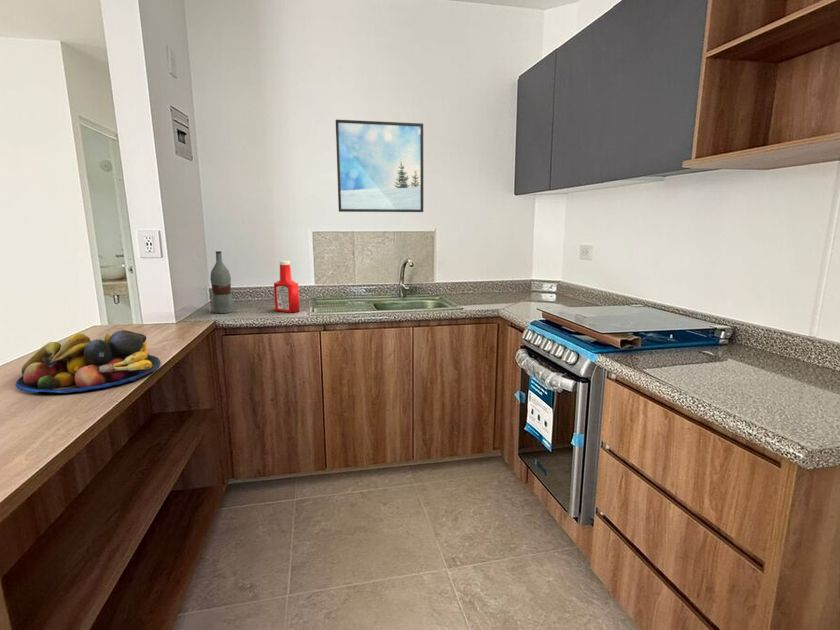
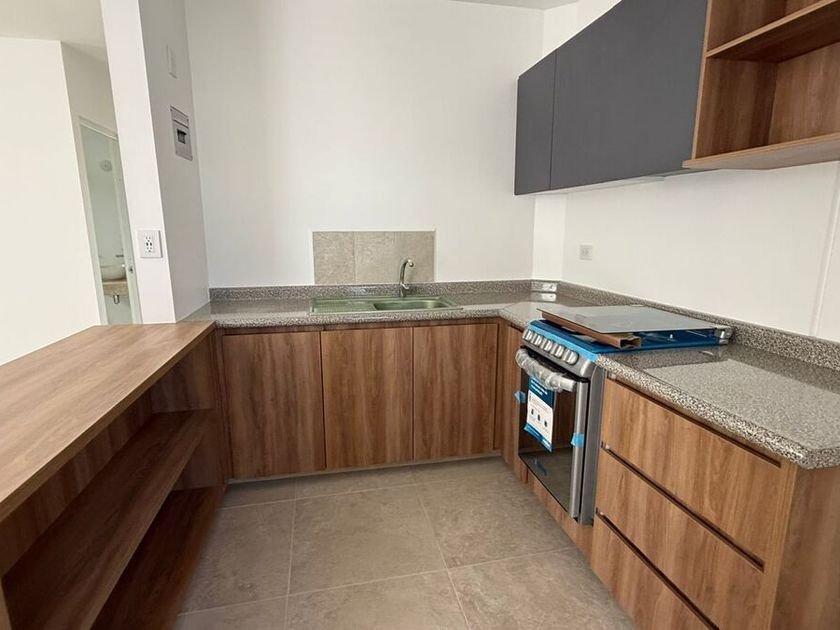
- bottle [209,250,234,314]
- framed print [335,119,424,213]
- fruit bowl [15,329,161,394]
- soap bottle [273,260,301,313]
